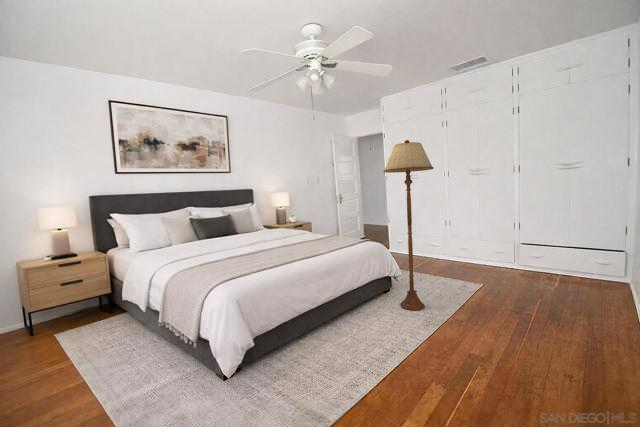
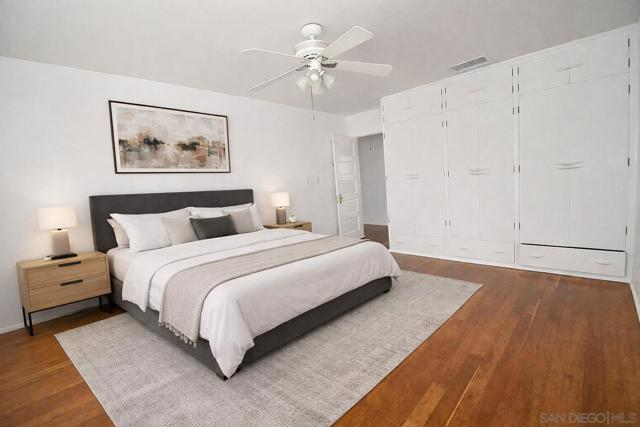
- floor lamp [383,139,435,311]
